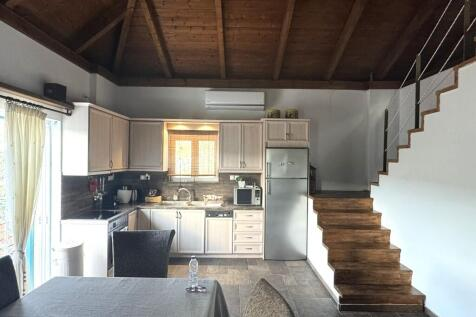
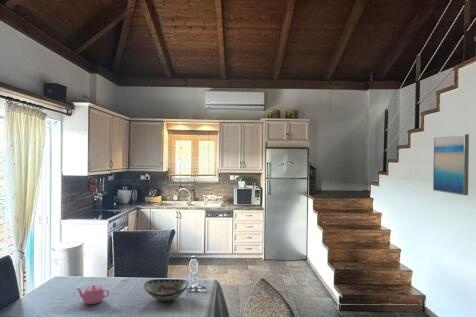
+ wall art [432,133,470,196]
+ decorative bowl [143,278,190,302]
+ teapot [75,284,110,305]
